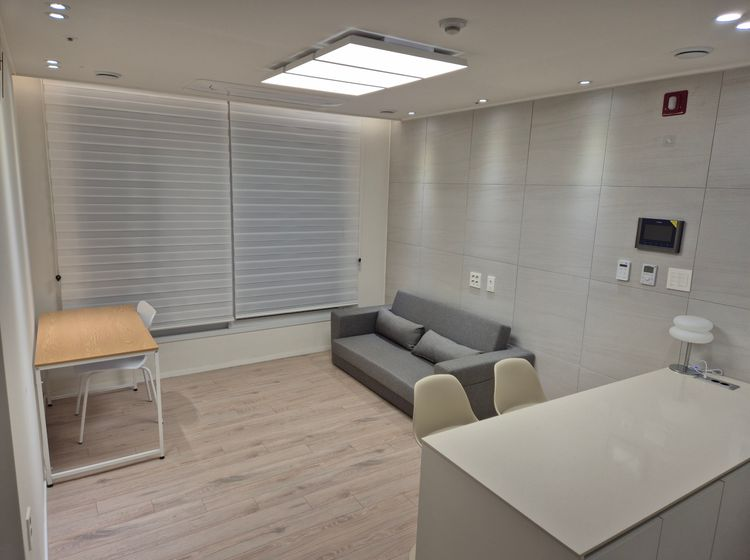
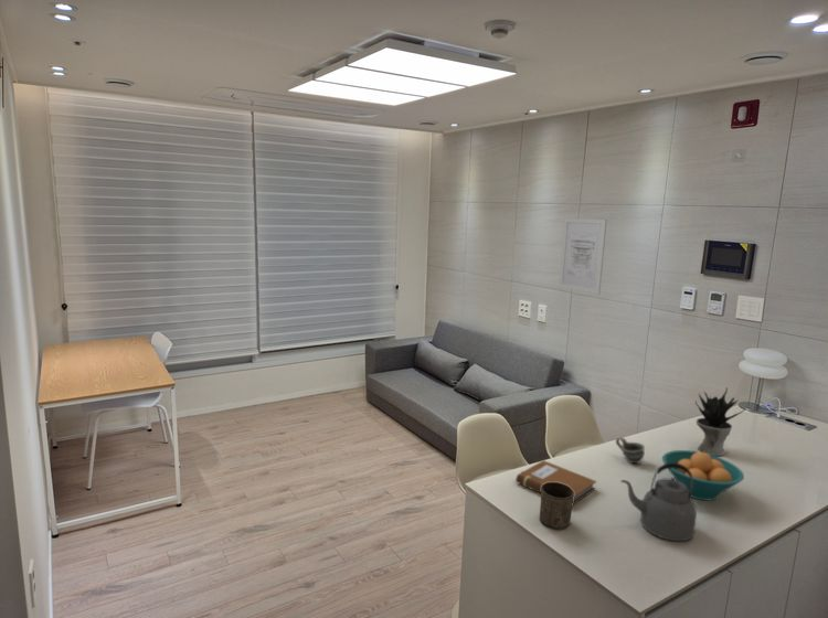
+ cup [615,436,646,465]
+ notebook [514,459,597,507]
+ cup [539,482,574,530]
+ kettle [619,462,698,542]
+ wall art [558,217,608,296]
+ fruit bowl [661,449,745,502]
+ potted plant [694,386,746,457]
